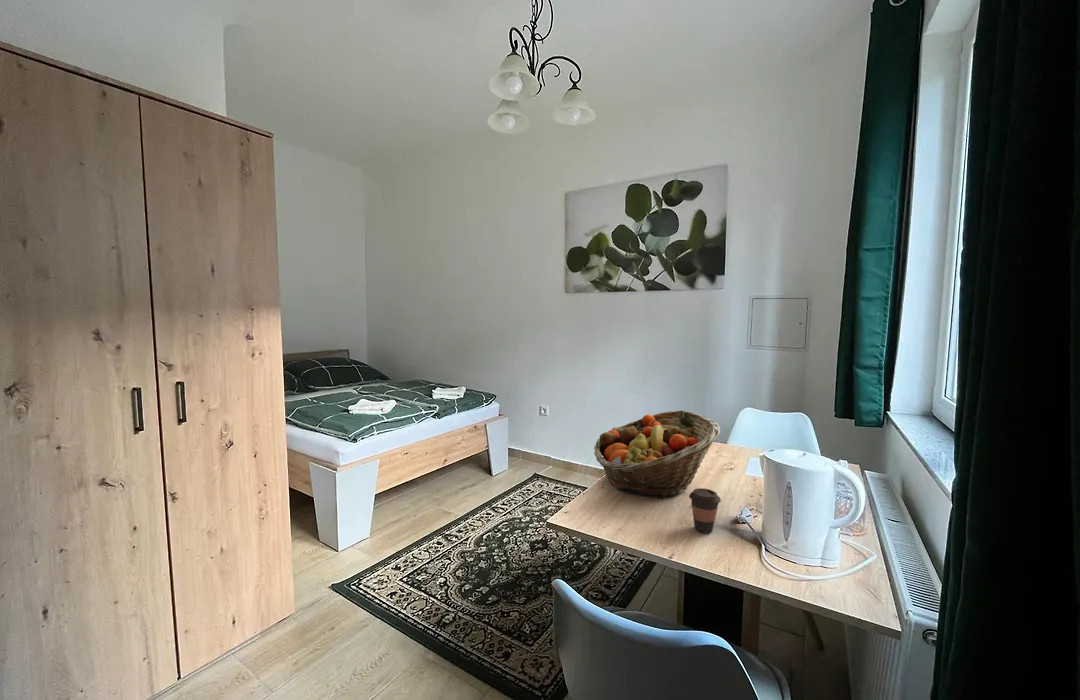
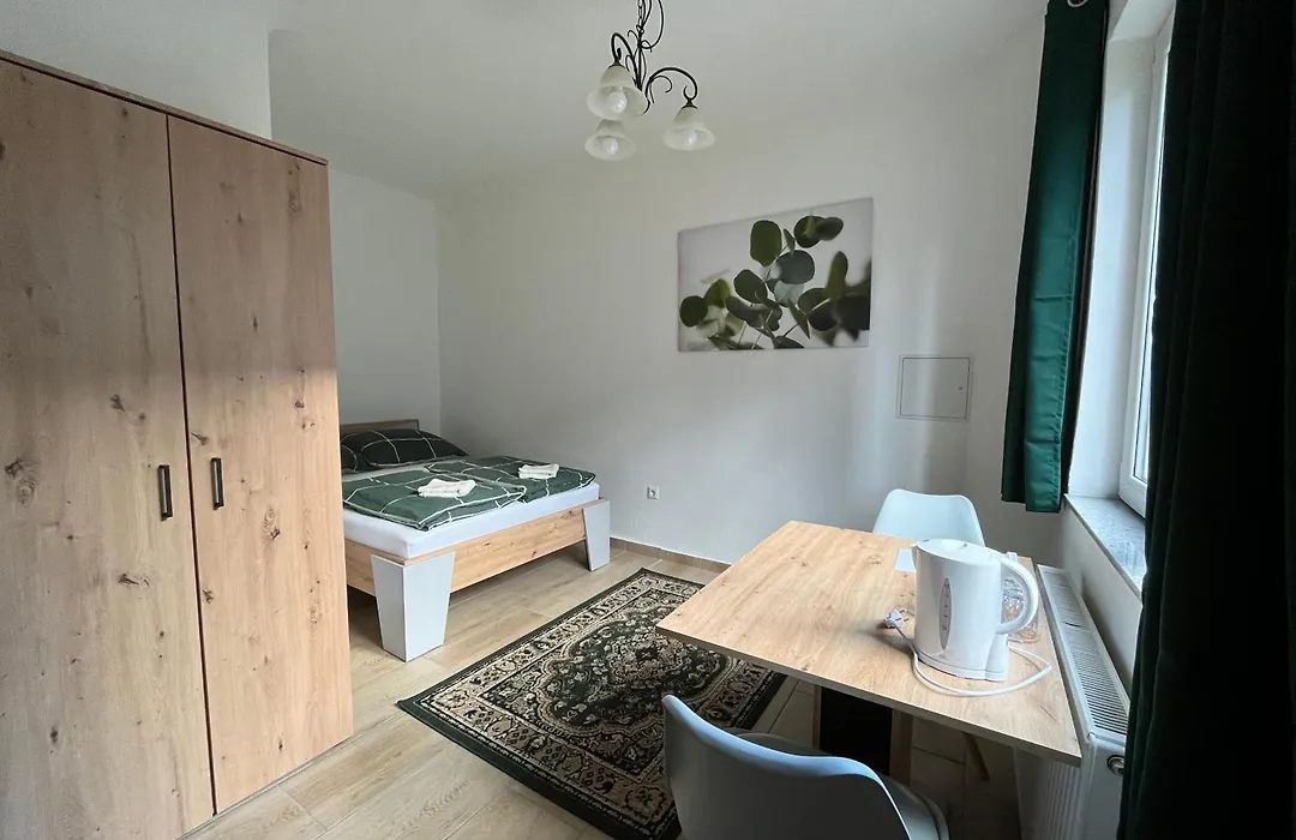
- coffee cup [688,487,722,534]
- fruit basket [593,409,721,500]
